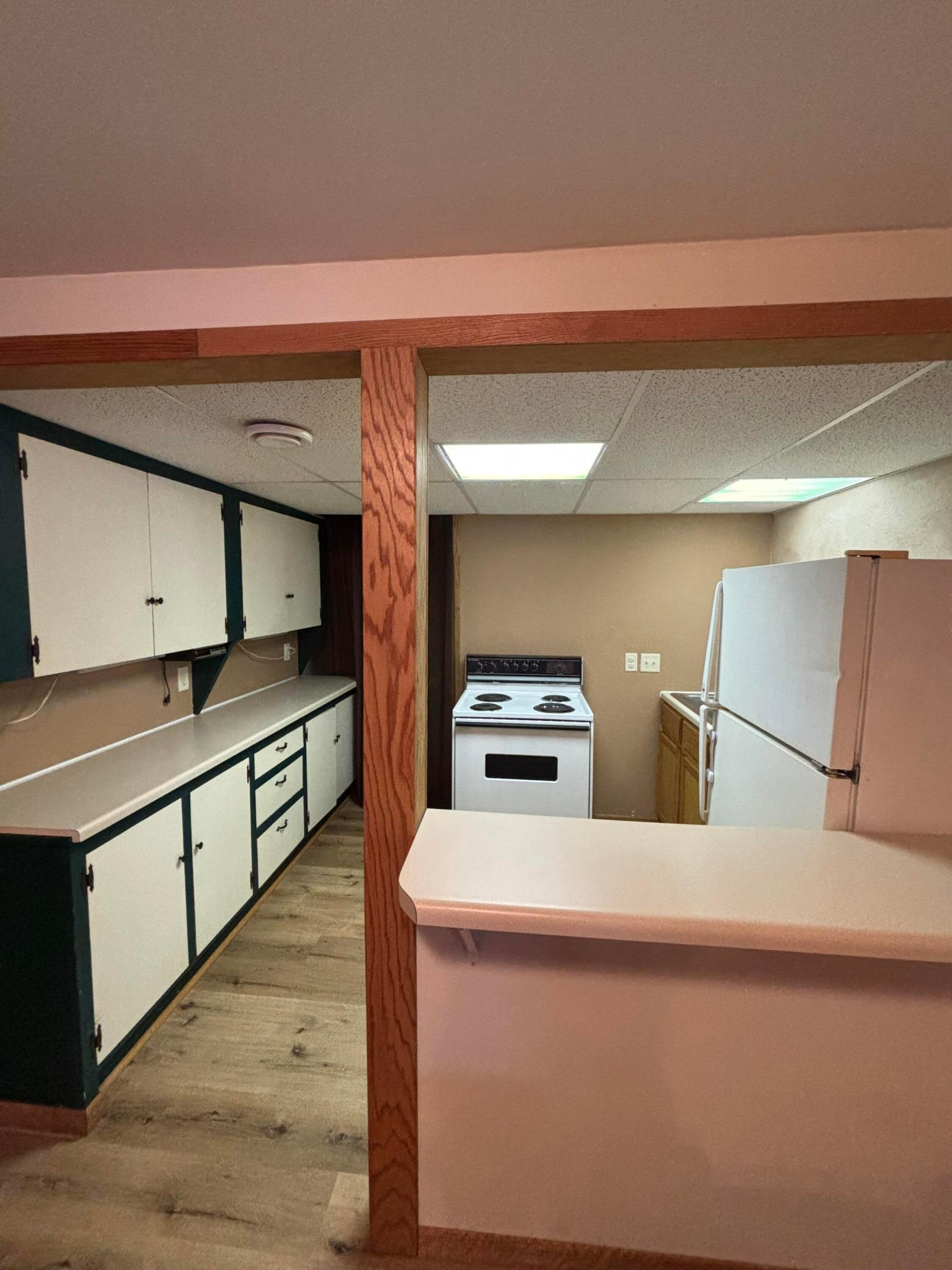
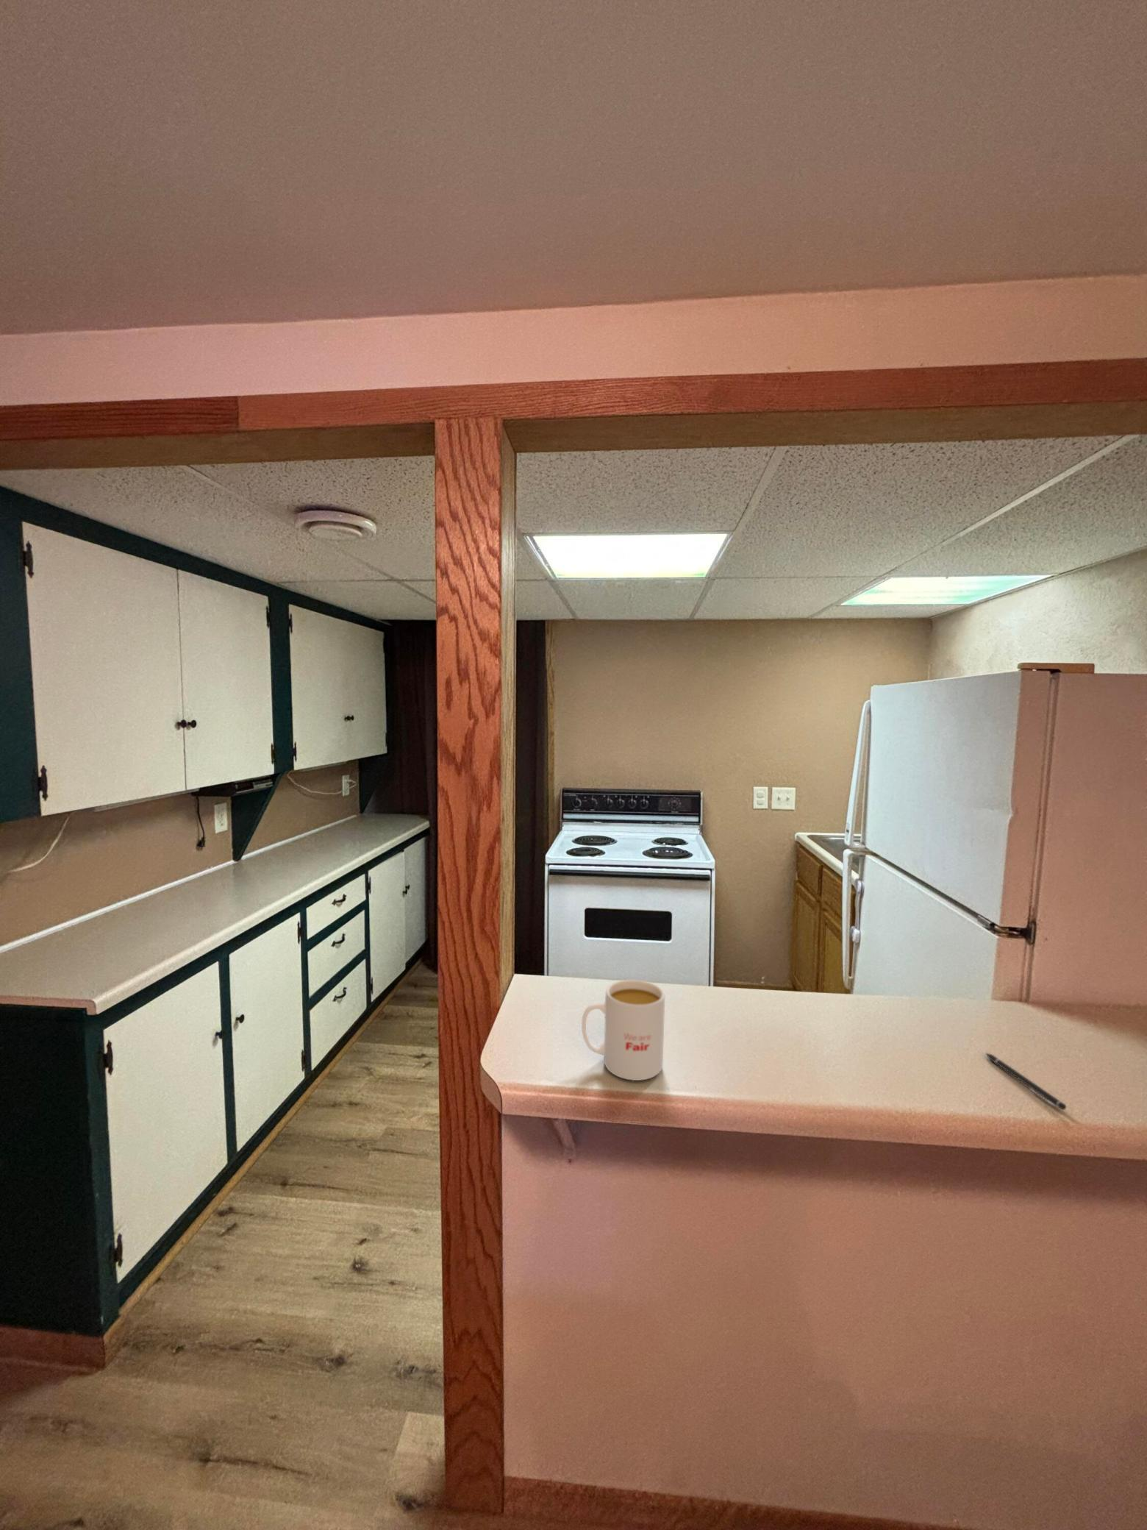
+ pen [984,1052,1066,1111]
+ mug [581,979,665,1082]
